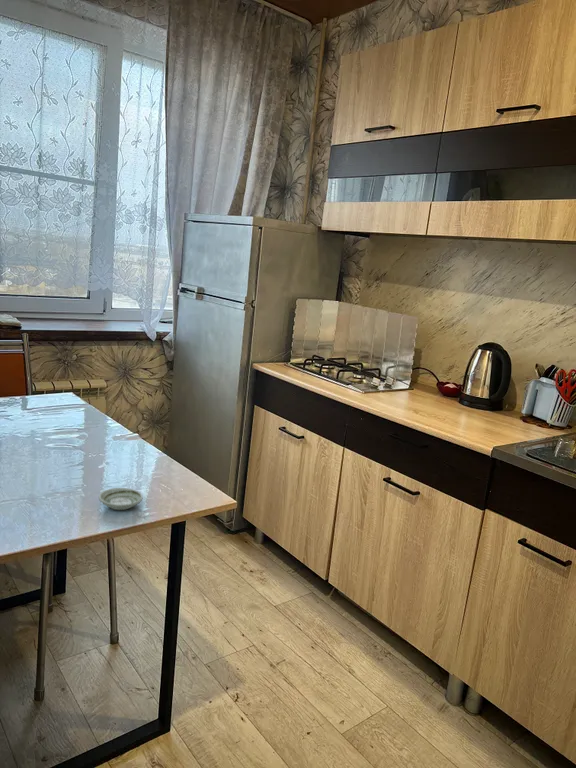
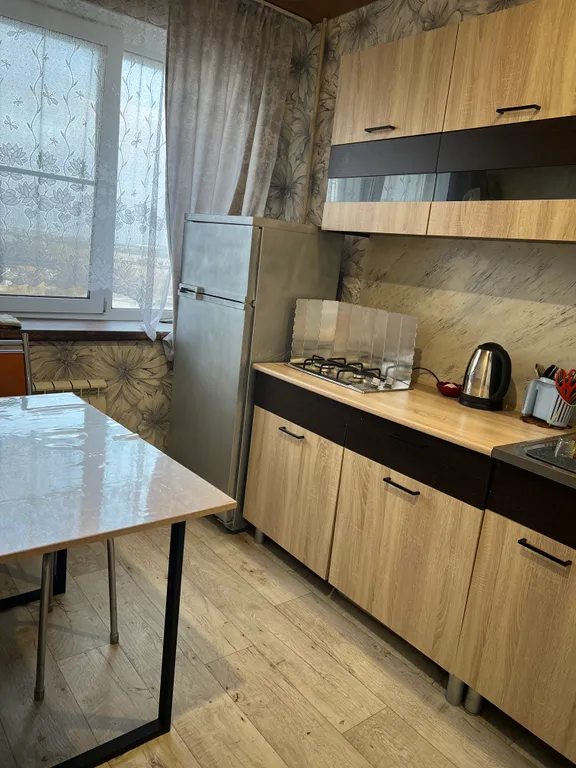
- saucer [98,487,144,511]
